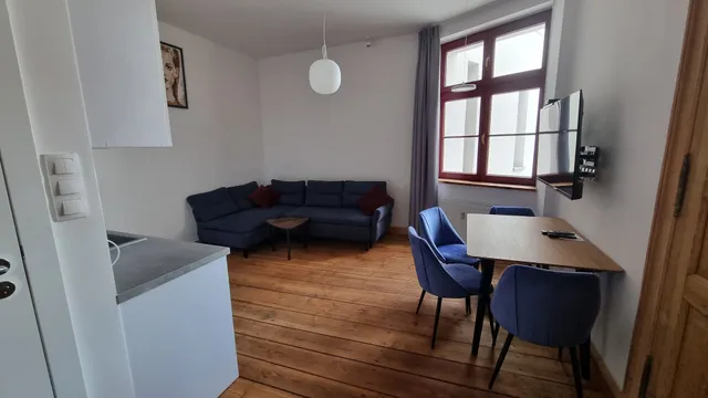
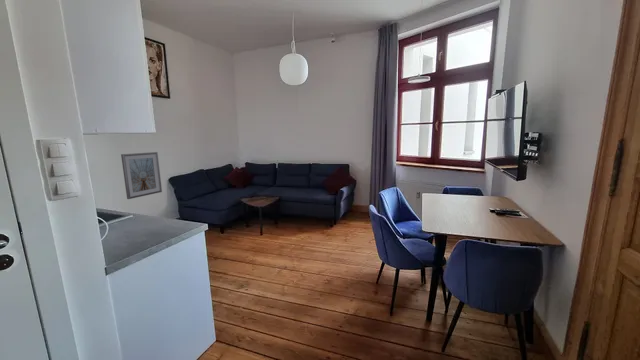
+ picture frame [120,151,163,200]
